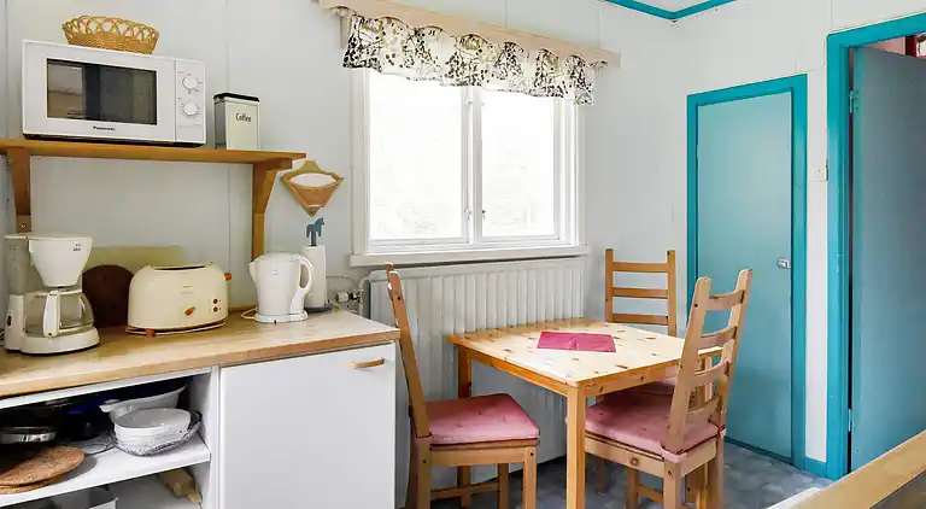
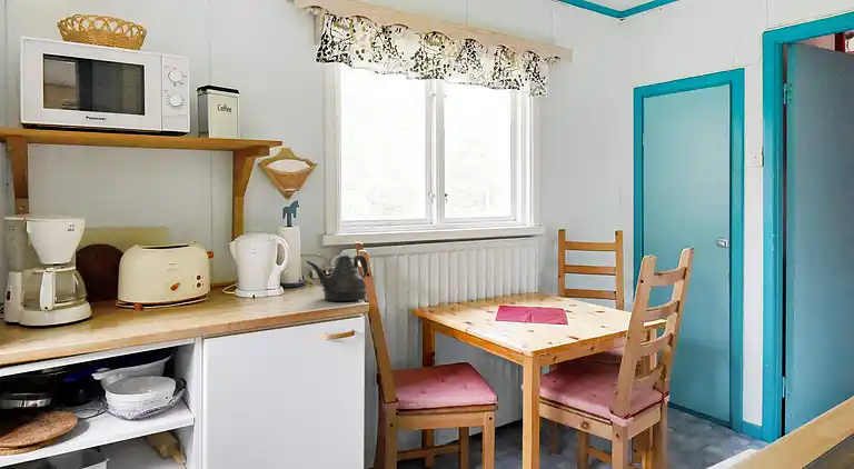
+ teapot [306,255,369,302]
